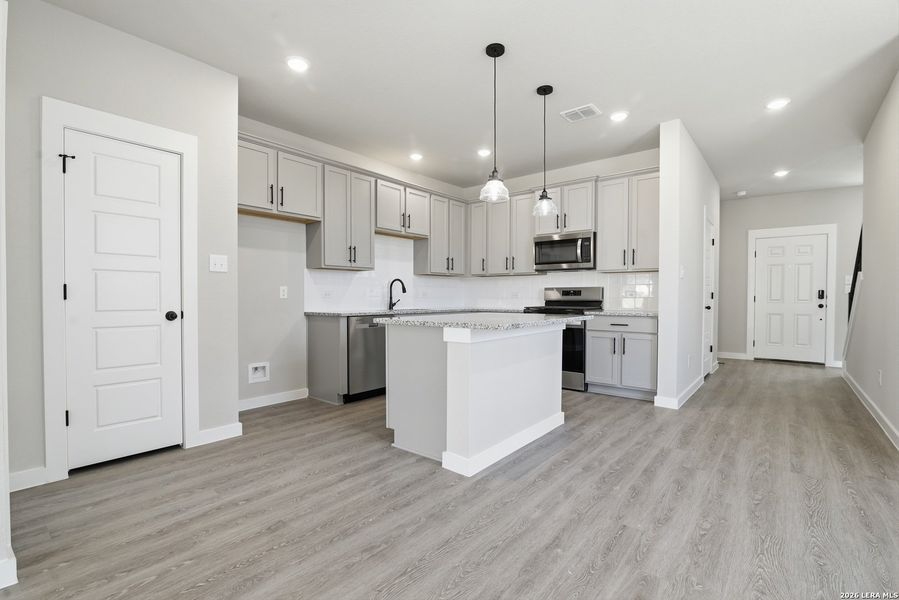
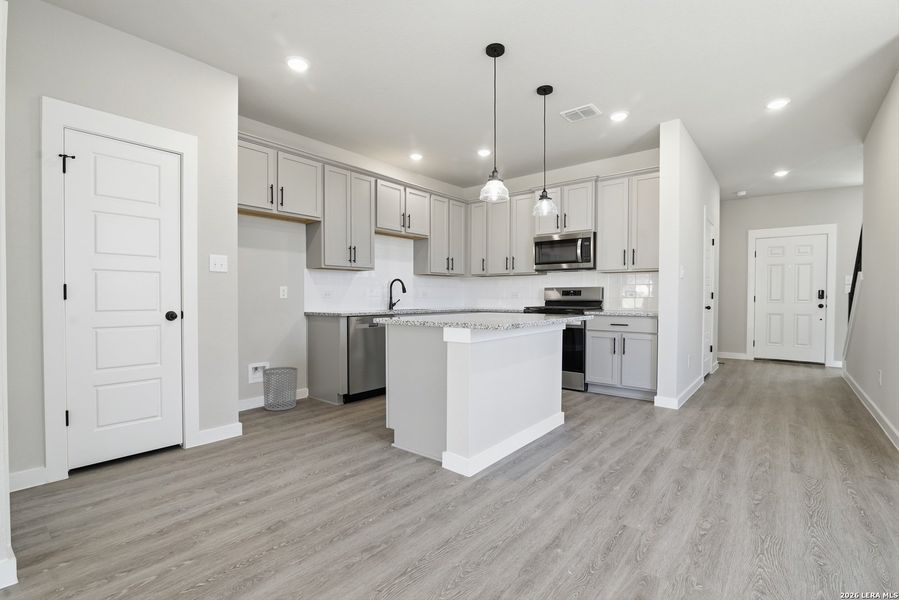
+ waste bin [262,366,299,412]
